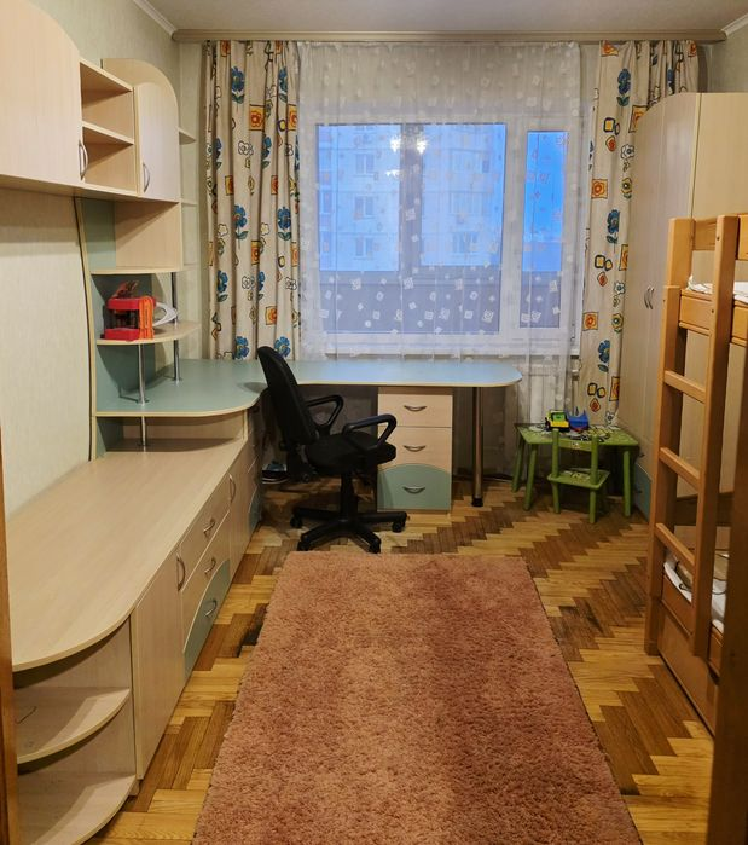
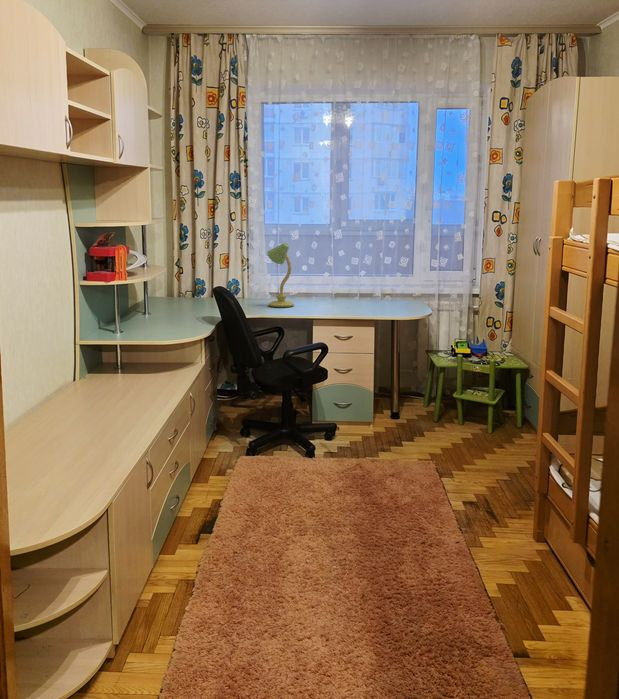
+ table lamp [266,242,295,308]
